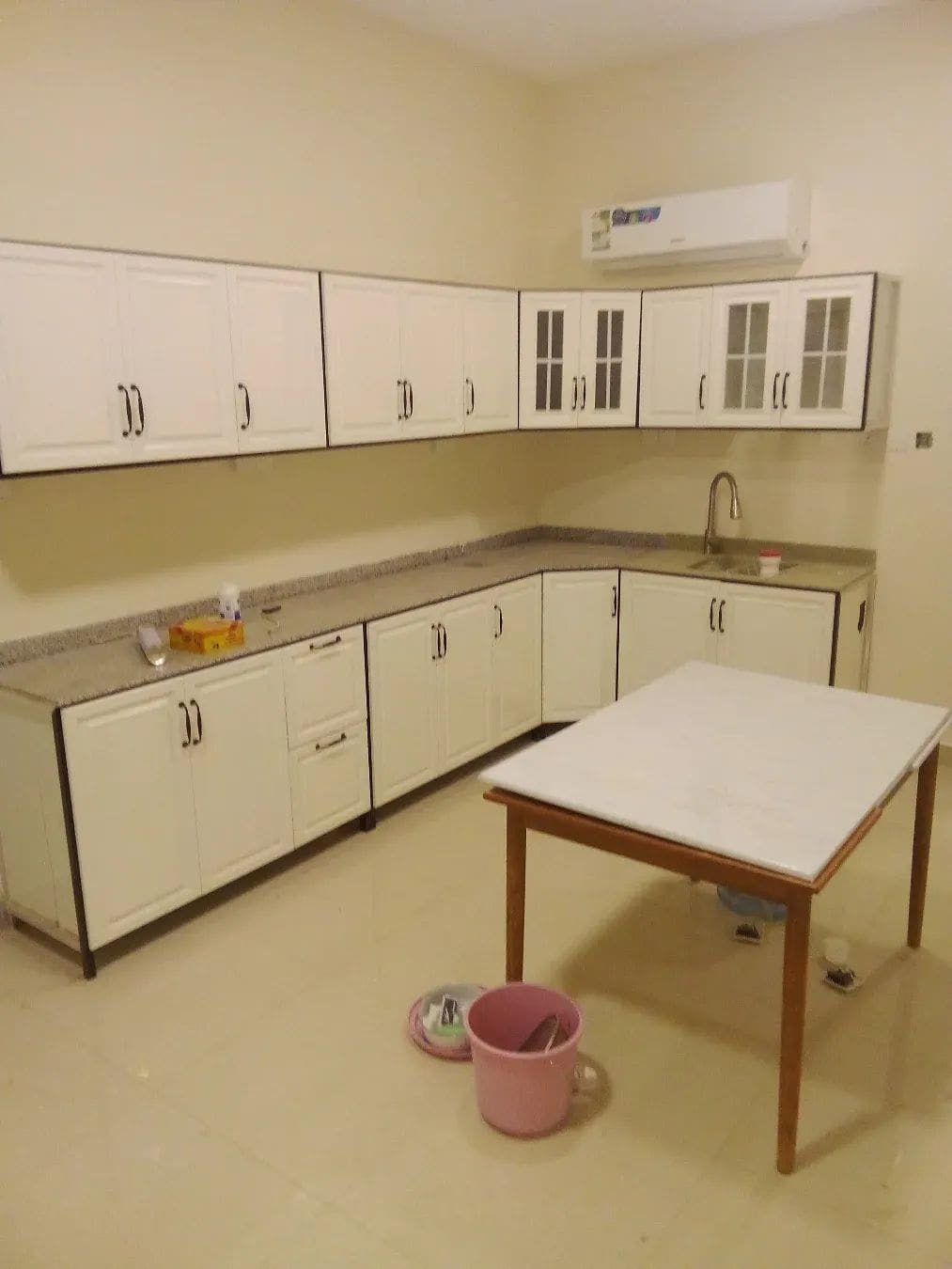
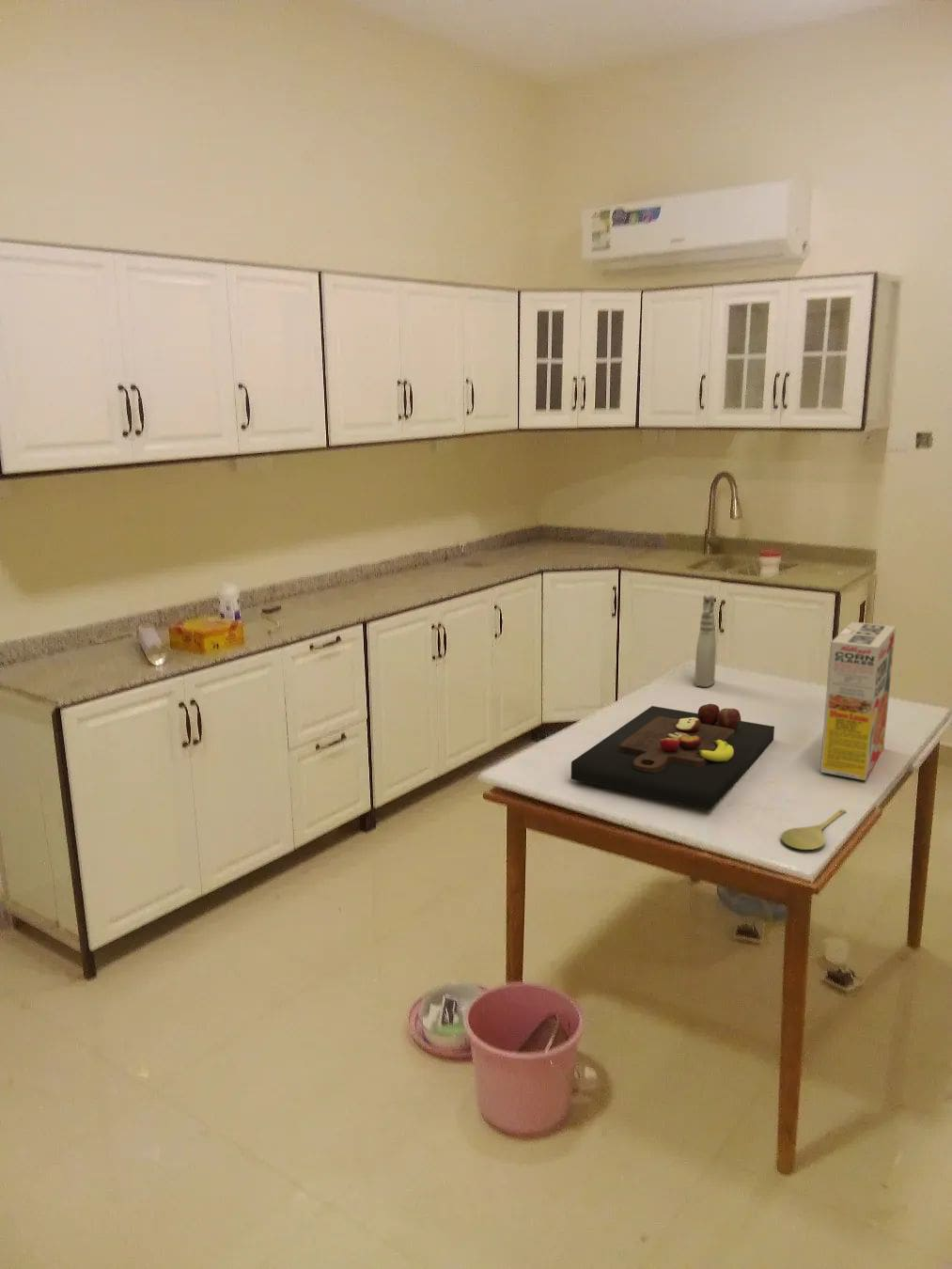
+ cutting board [570,703,775,810]
+ spoon [780,808,847,851]
+ spray bottle [694,592,717,688]
+ cereal box [819,620,897,781]
